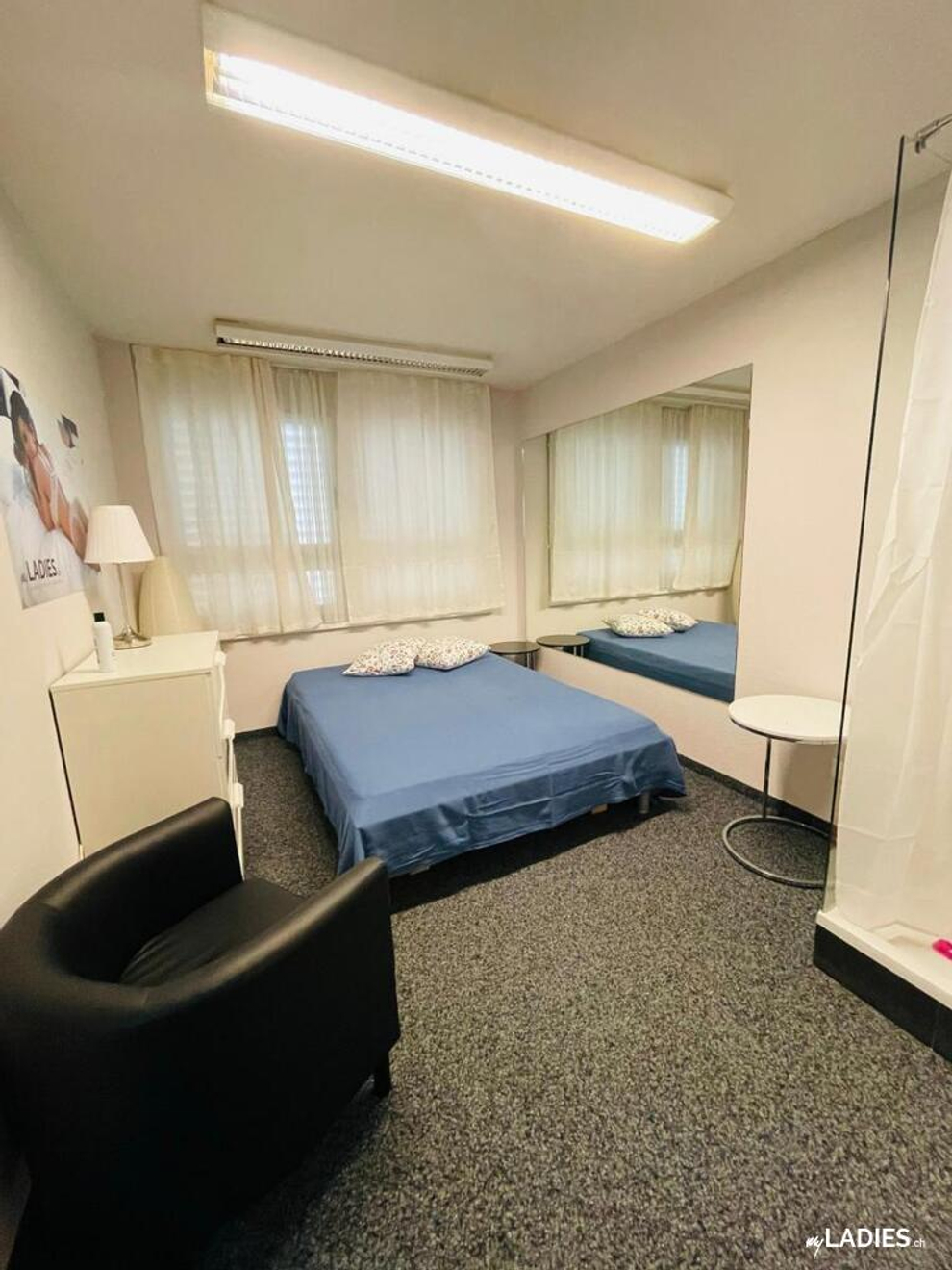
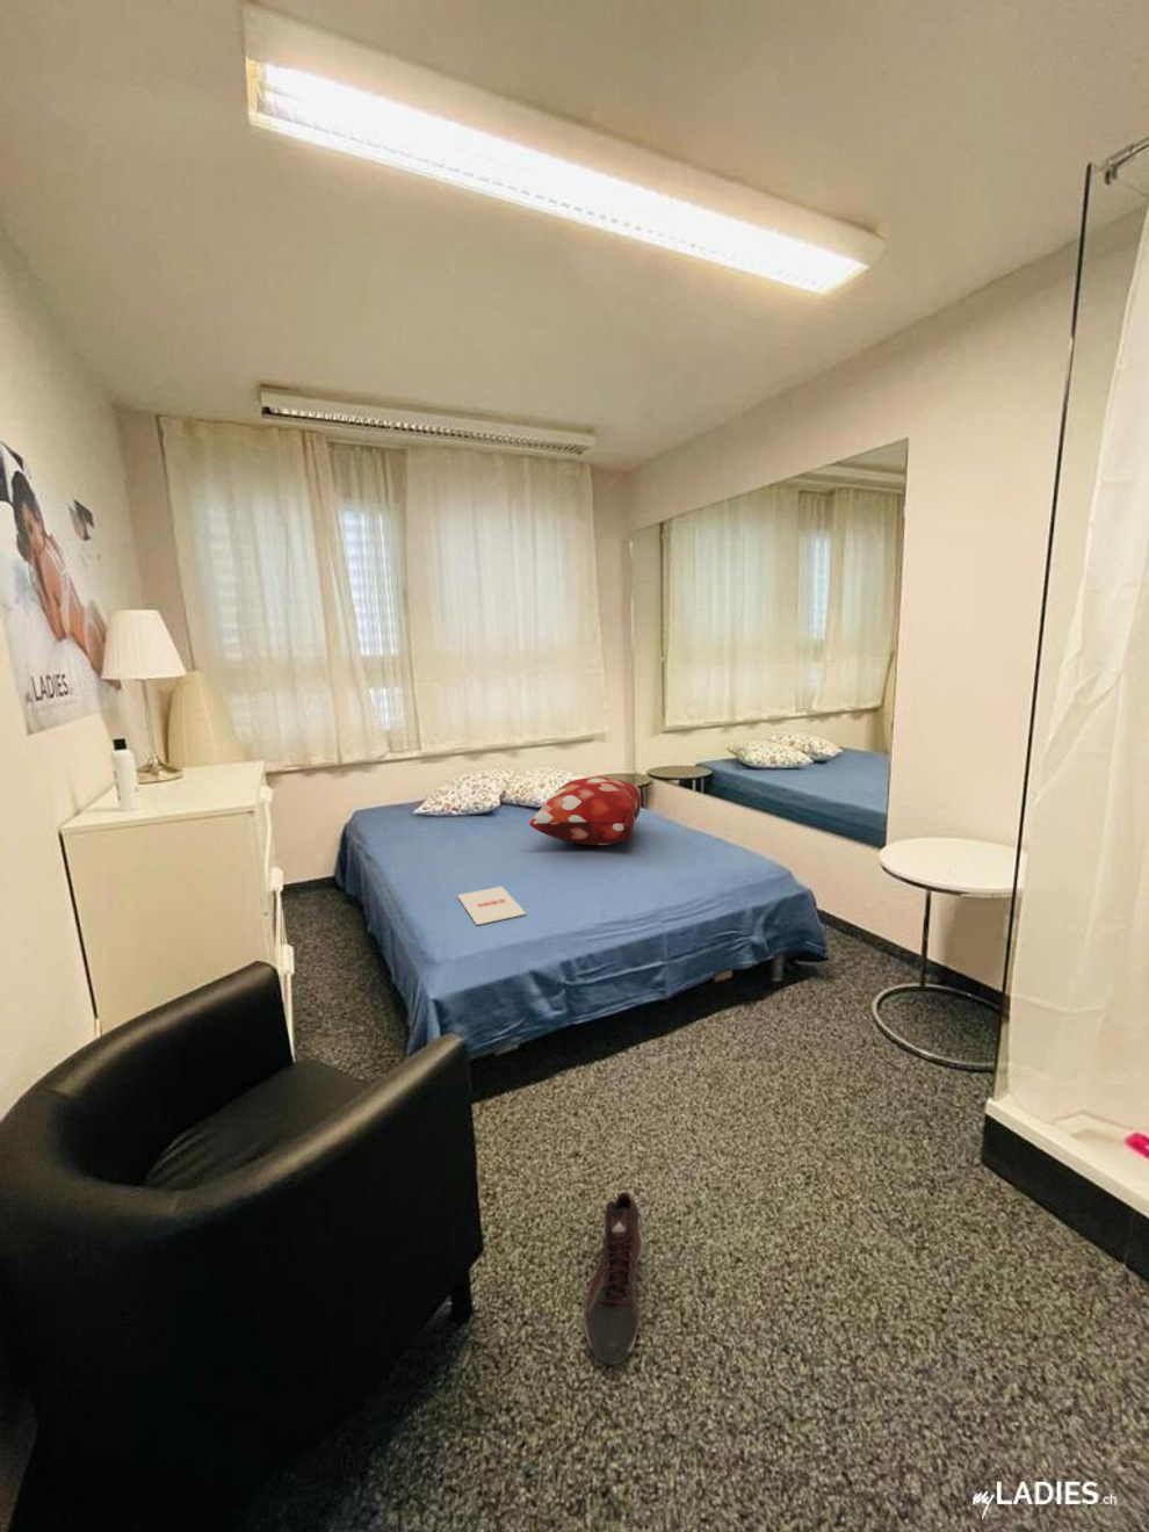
+ decorative pillow [529,777,642,846]
+ sneaker [584,1191,643,1366]
+ magazine [456,885,527,926]
